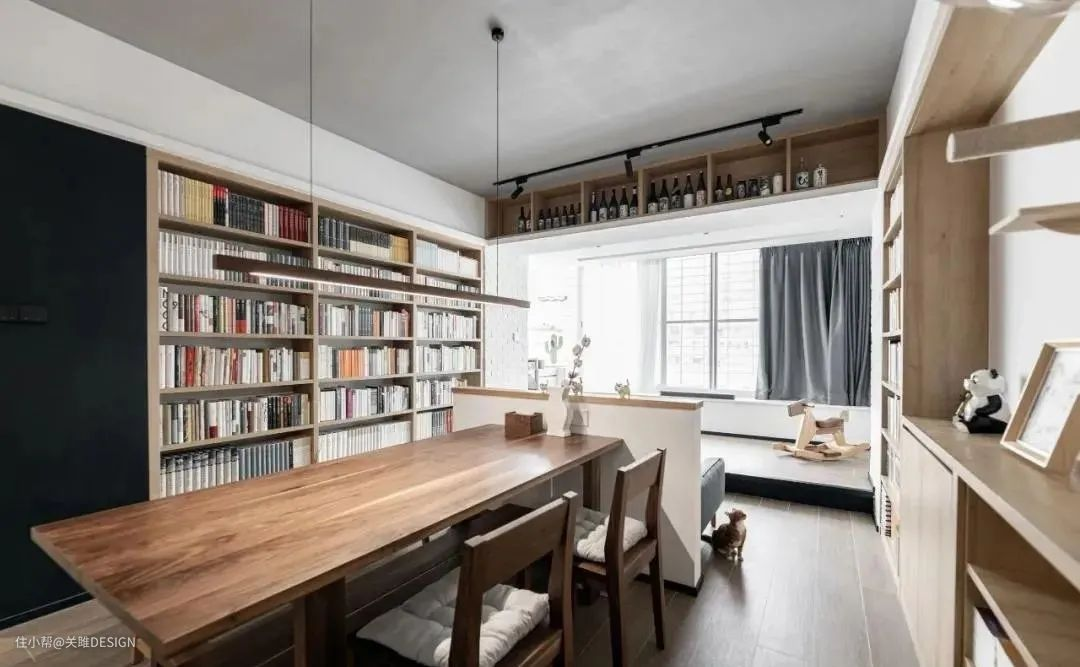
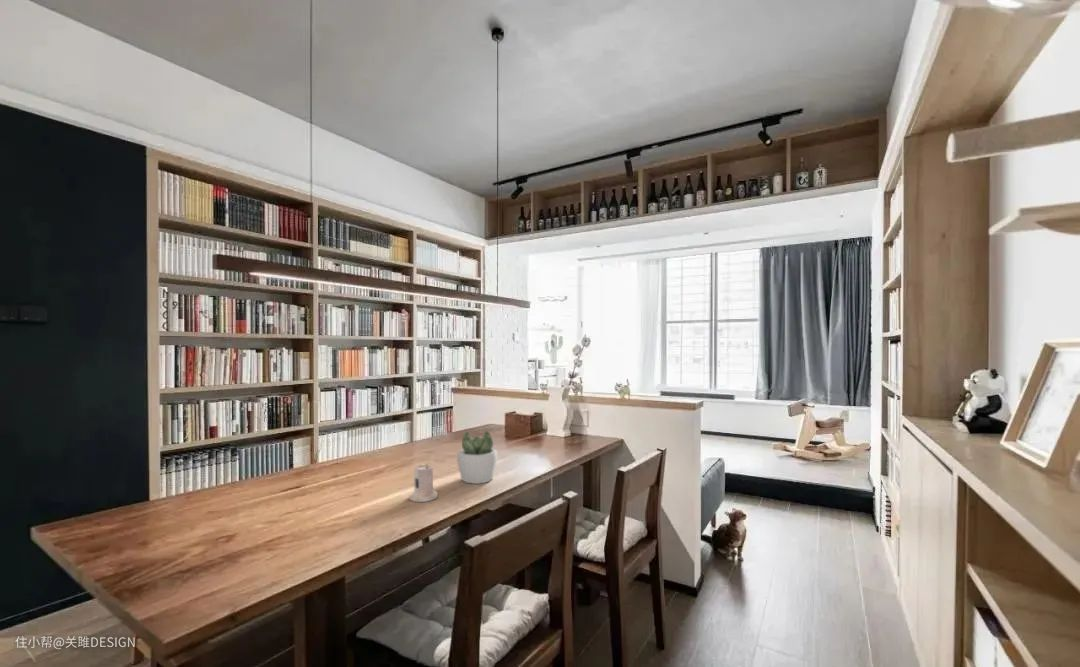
+ succulent plant [456,430,499,485]
+ candle [408,463,438,503]
